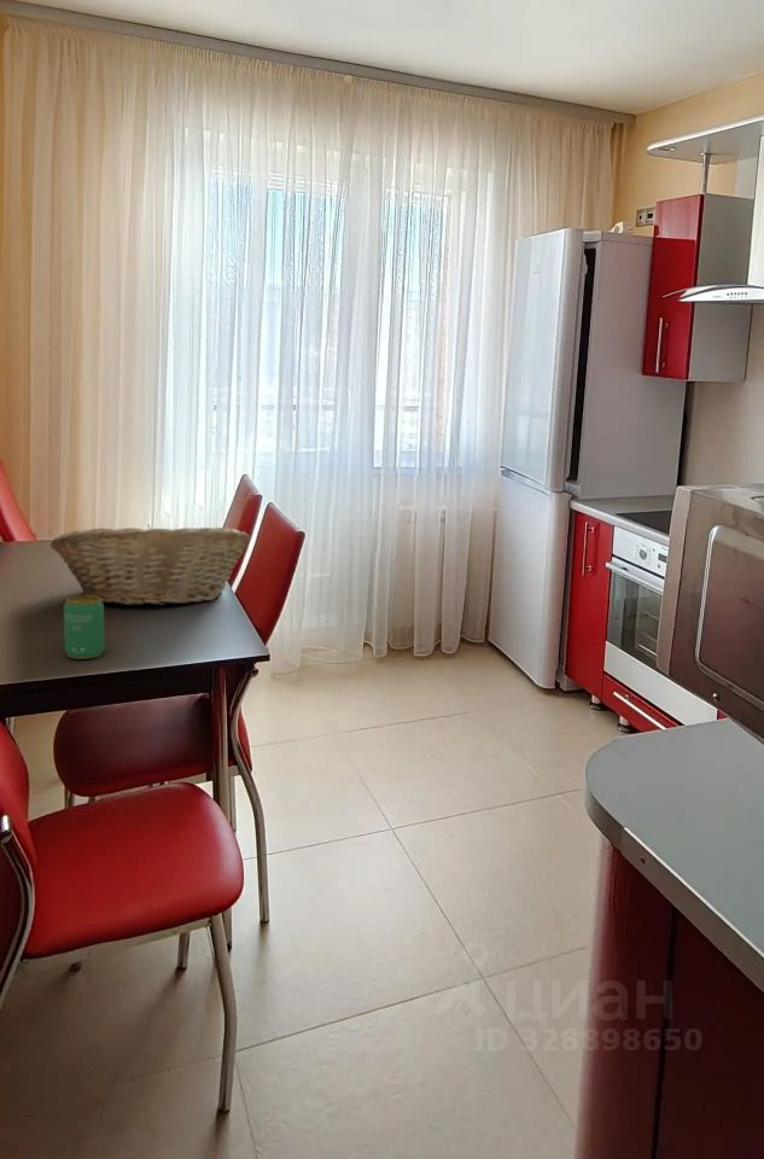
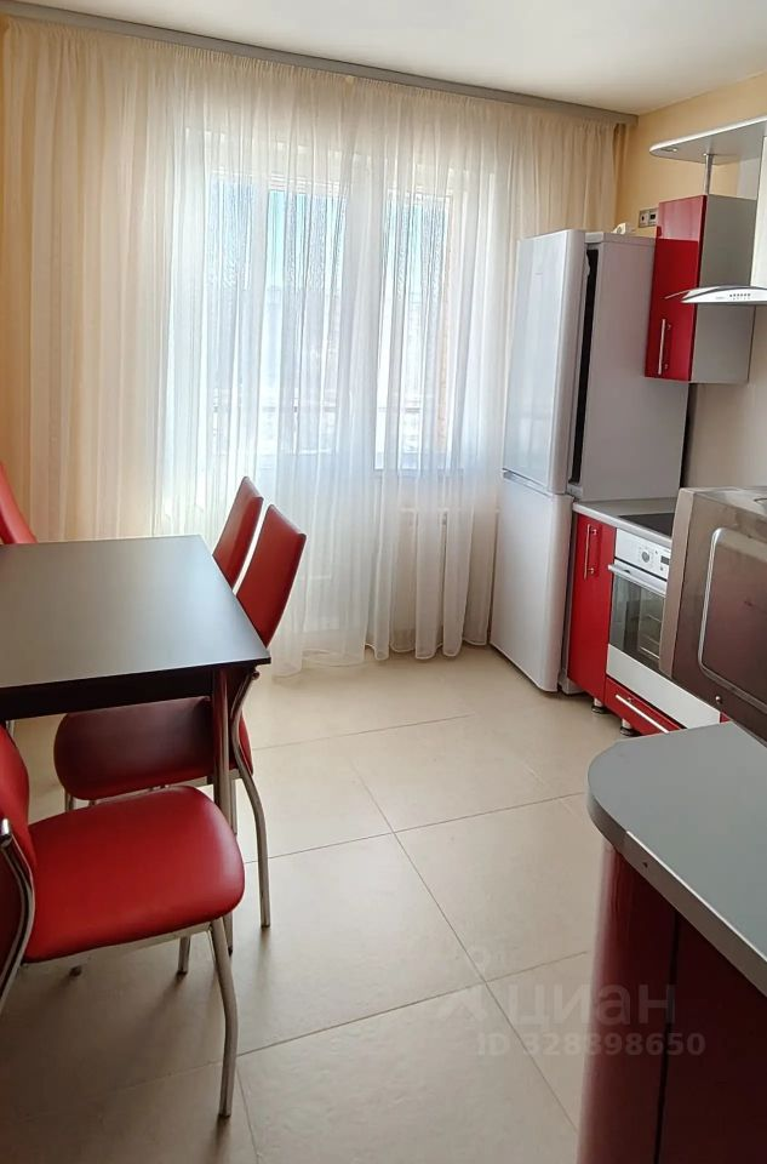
- beverage can [63,595,106,660]
- fruit basket [49,523,251,607]
